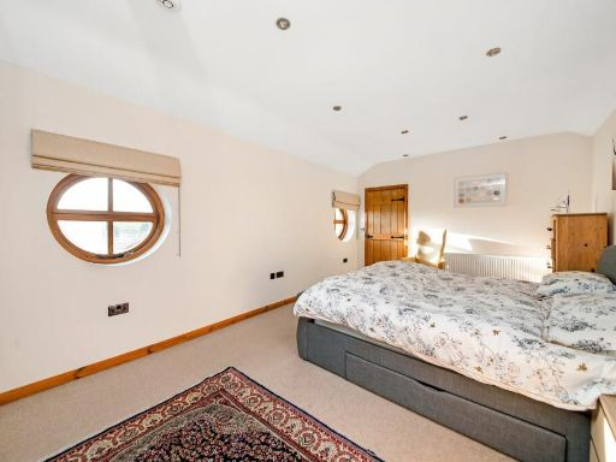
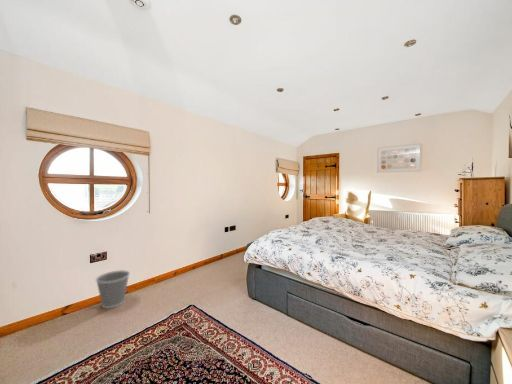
+ wastebasket [95,269,131,310]
